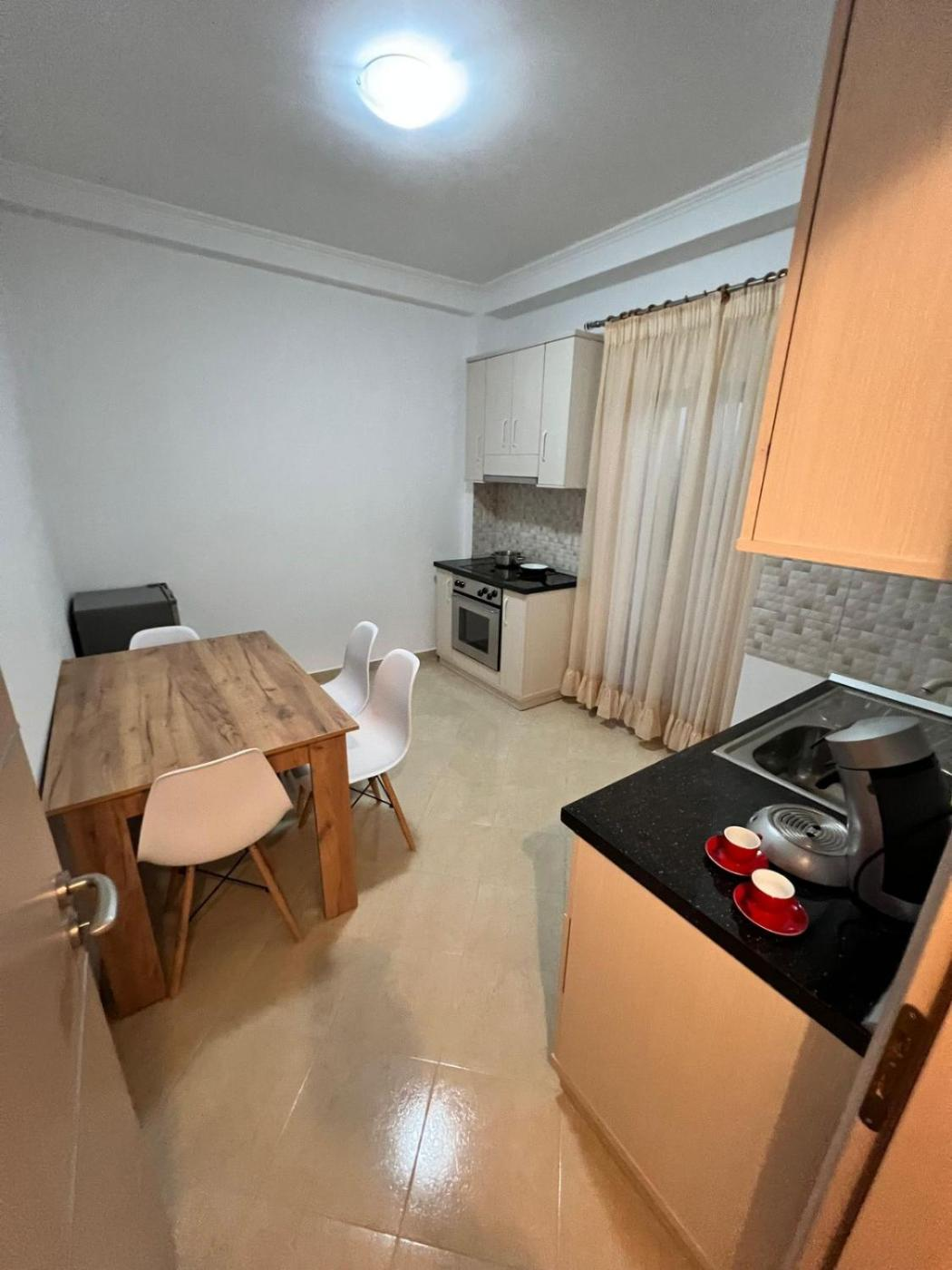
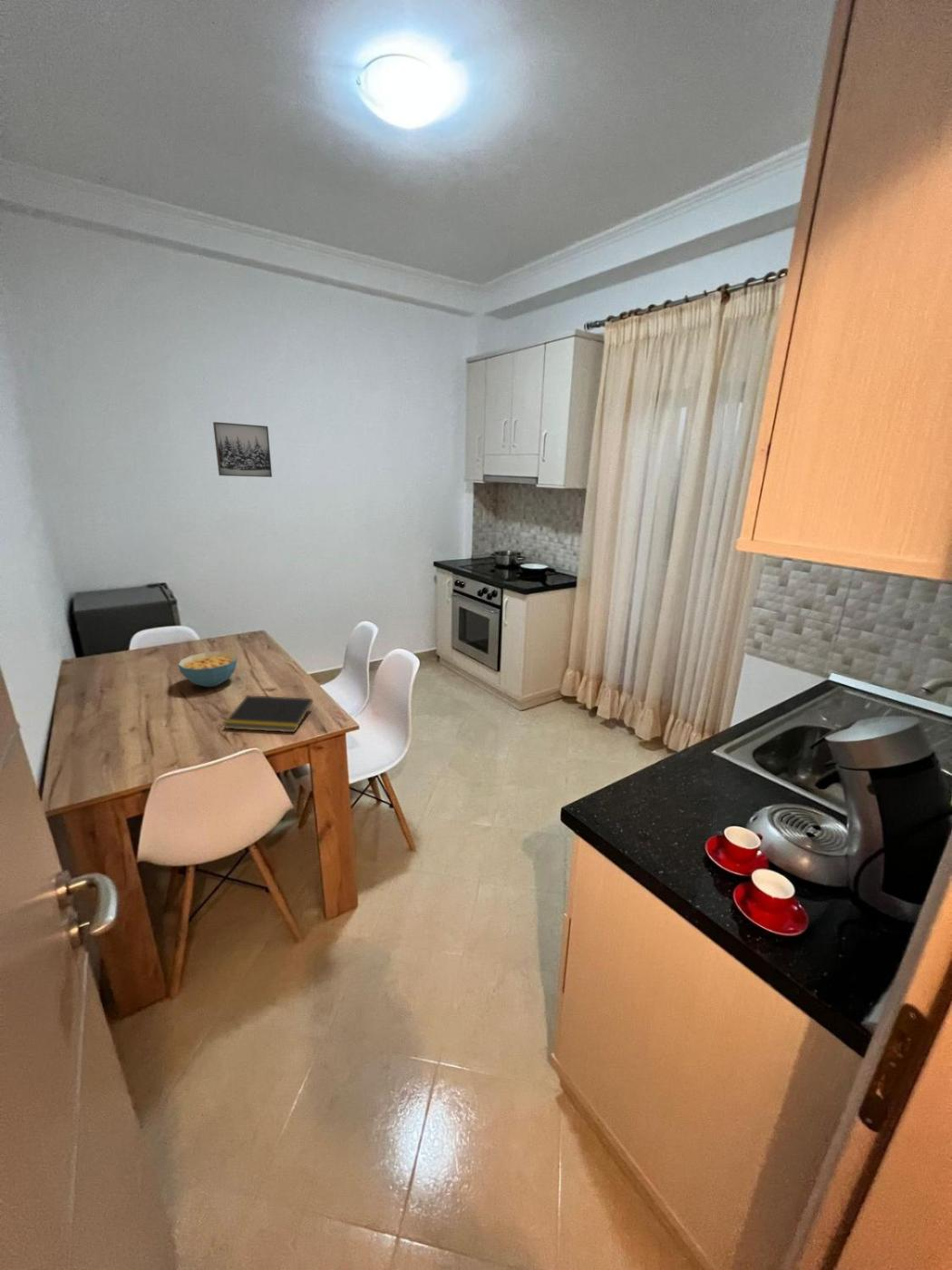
+ notepad [222,694,314,733]
+ wall art [212,421,273,478]
+ cereal bowl [177,650,238,688]
